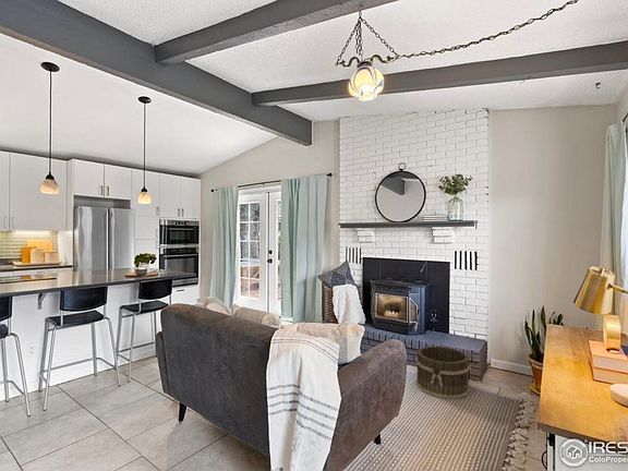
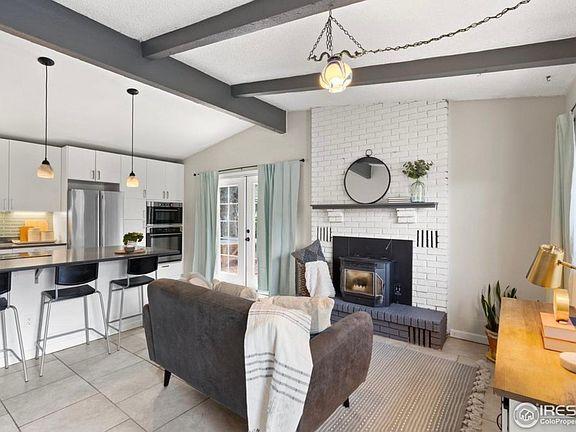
- bucket [414,346,471,400]
